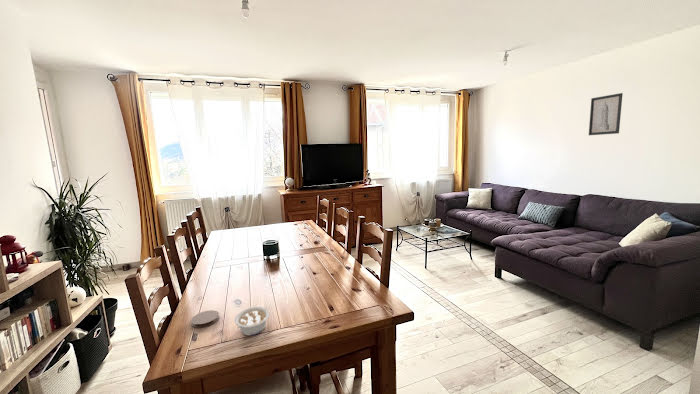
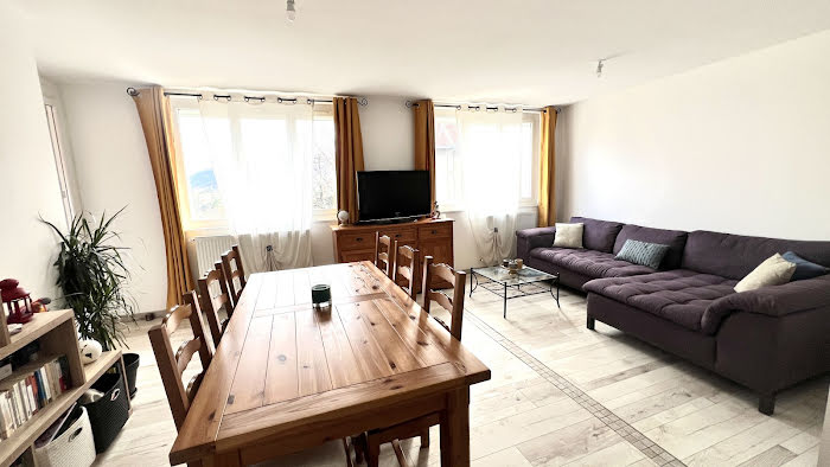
- coaster [190,309,220,329]
- wall art [588,92,624,136]
- legume [234,306,270,336]
